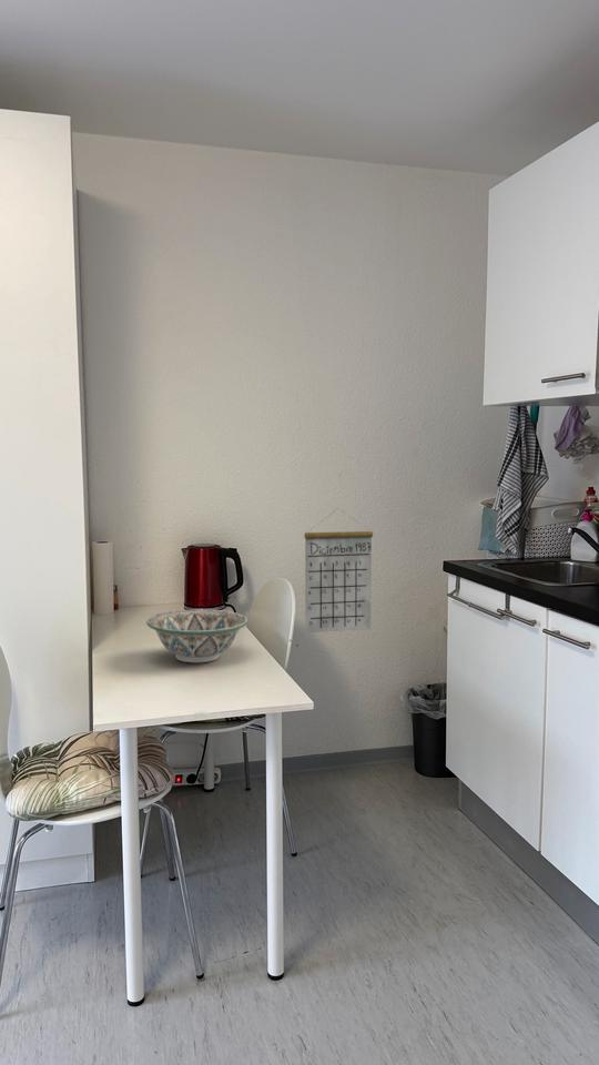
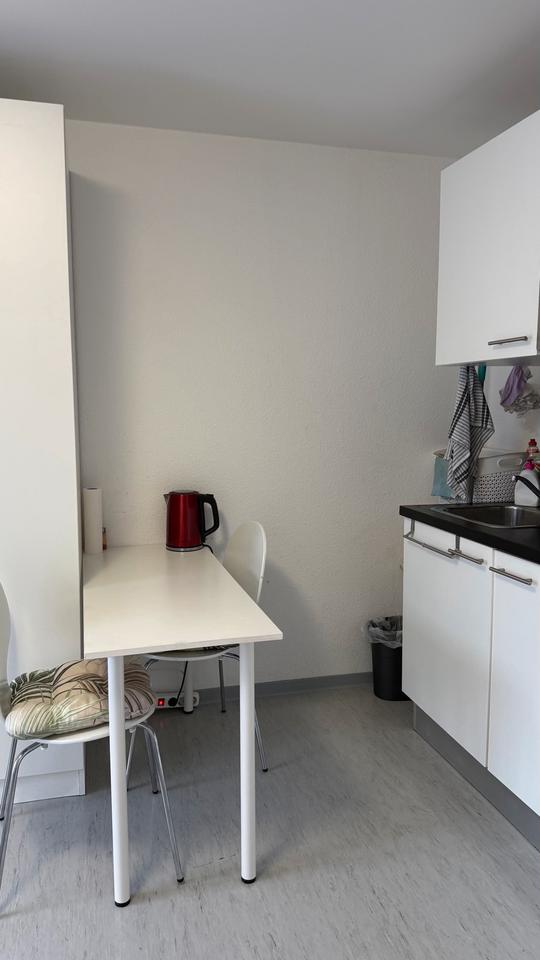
- calendar [304,507,374,635]
- decorative bowl [145,608,250,663]
